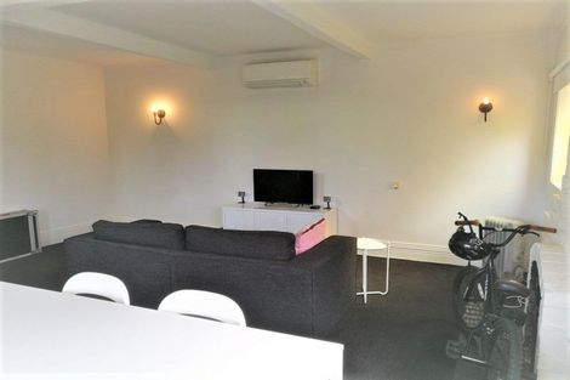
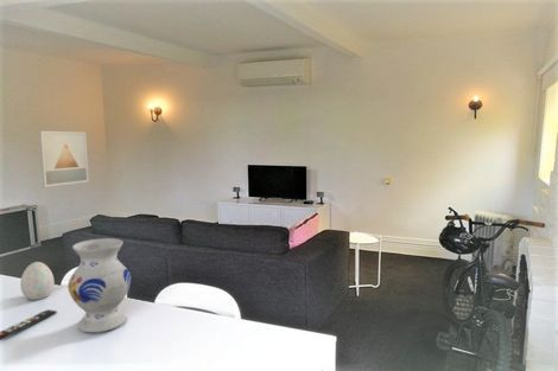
+ vase [66,237,132,333]
+ remote control [0,308,58,341]
+ wall art [38,130,90,188]
+ decorative egg [19,261,56,301]
